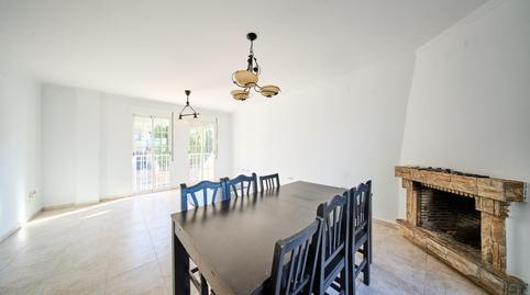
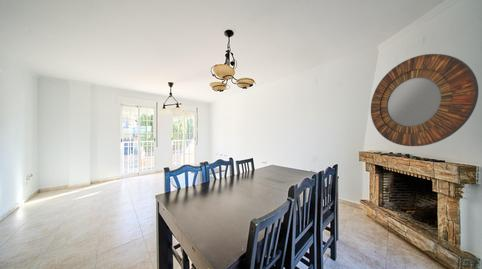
+ home mirror [370,53,479,147]
